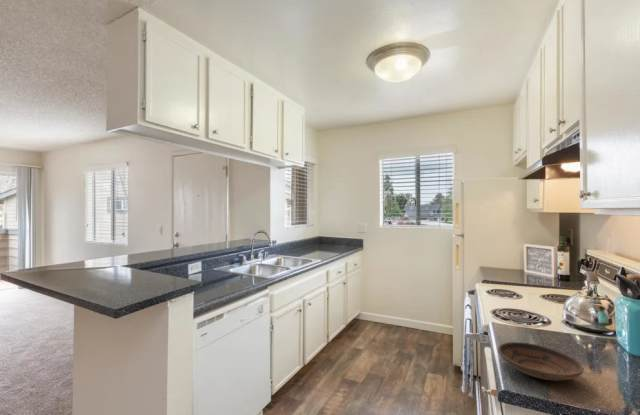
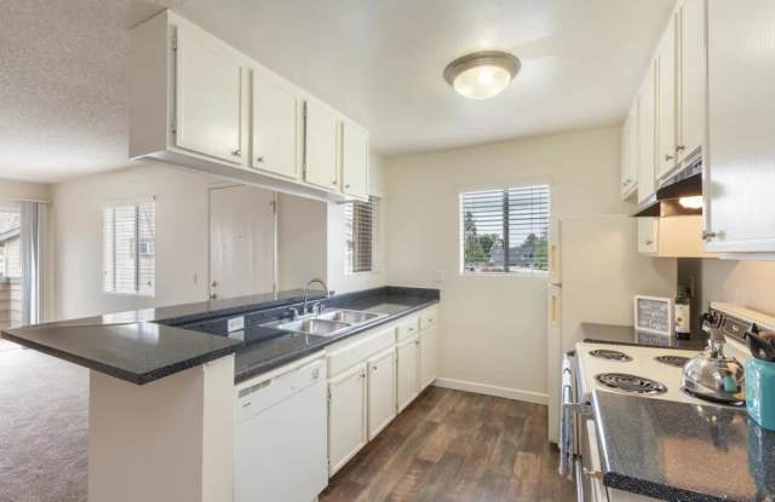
- bowl [497,341,584,382]
